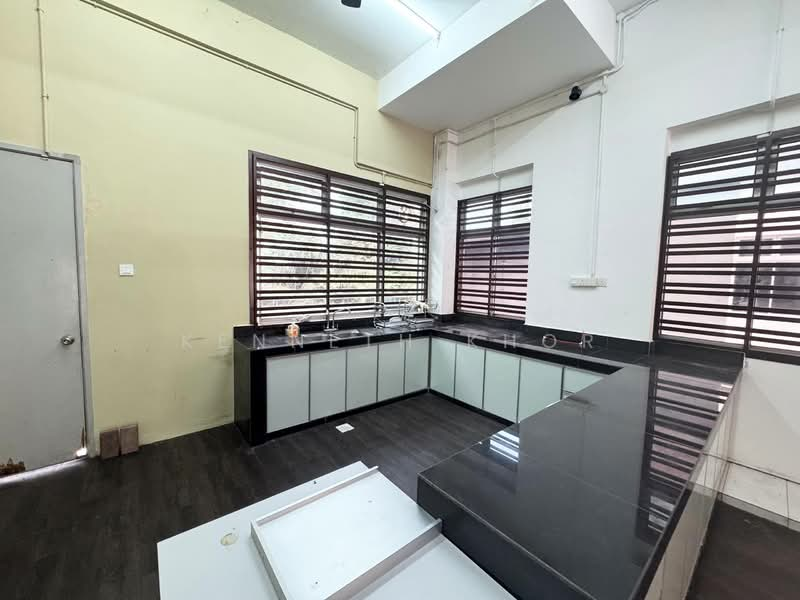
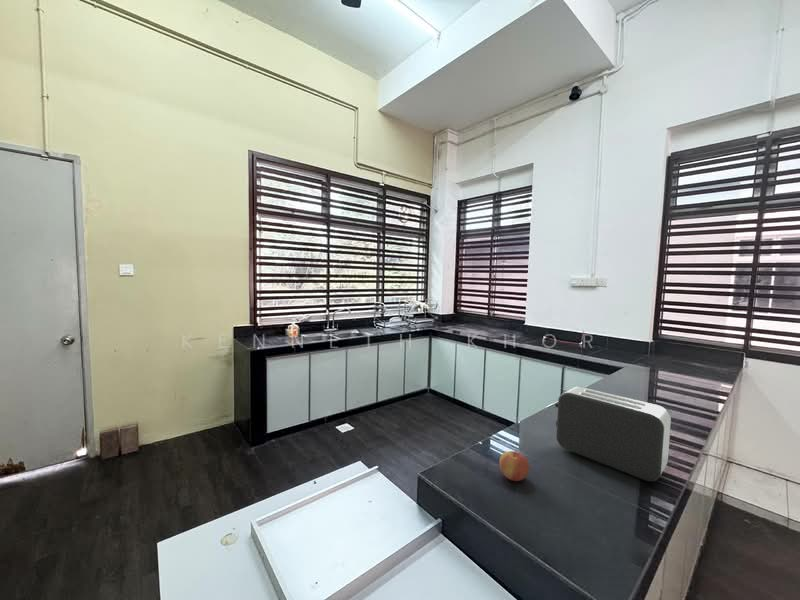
+ apple [498,449,530,482]
+ toaster [554,385,672,482]
